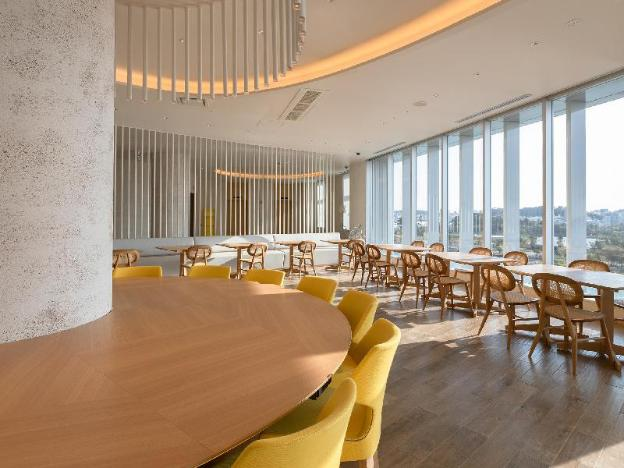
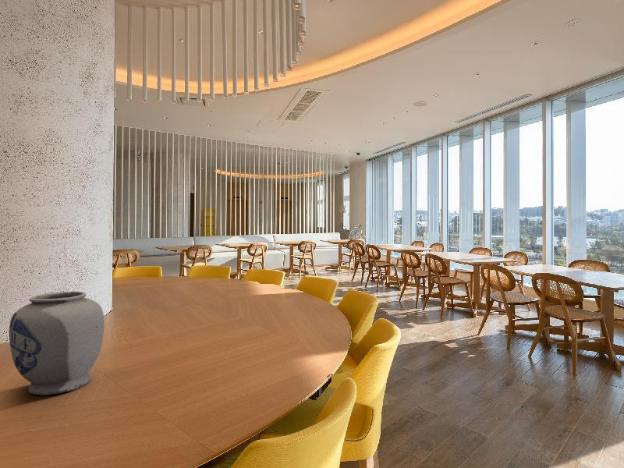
+ vase [8,290,105,396]
